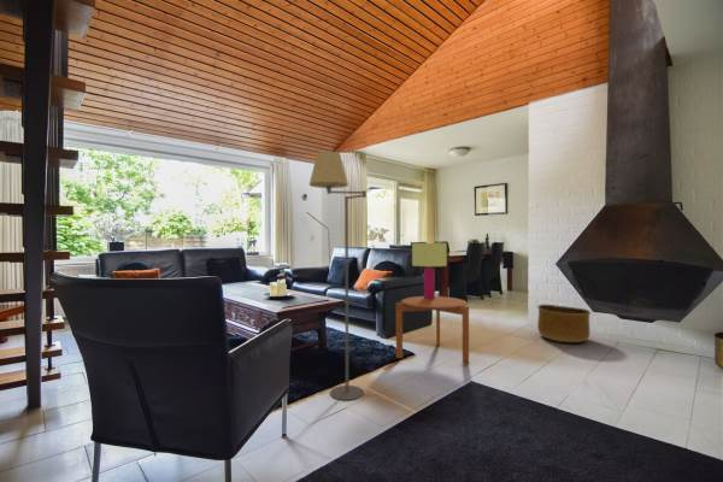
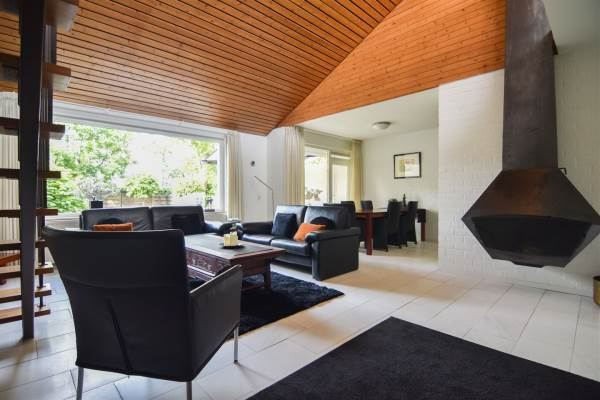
- table lamp [411,242,448,299]
- floor lamp [308,151,368,401]
- basket [536,304,592,343]
- side table [395,295,470,366]
